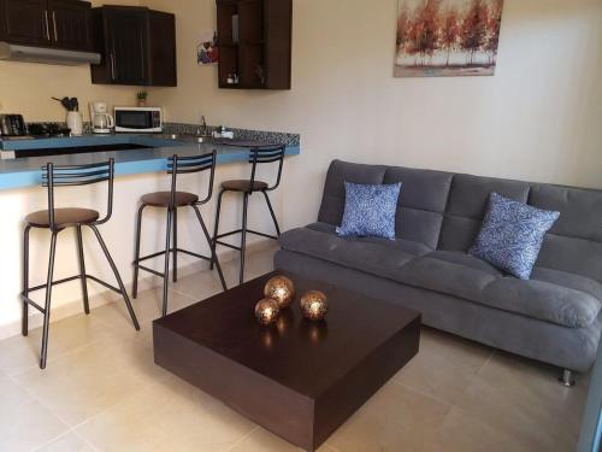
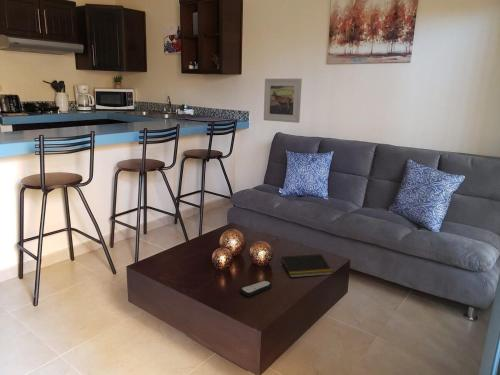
+ remote control [239,280,273,298]
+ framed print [263,77,303,124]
+ notepad [280,253,334,278]
